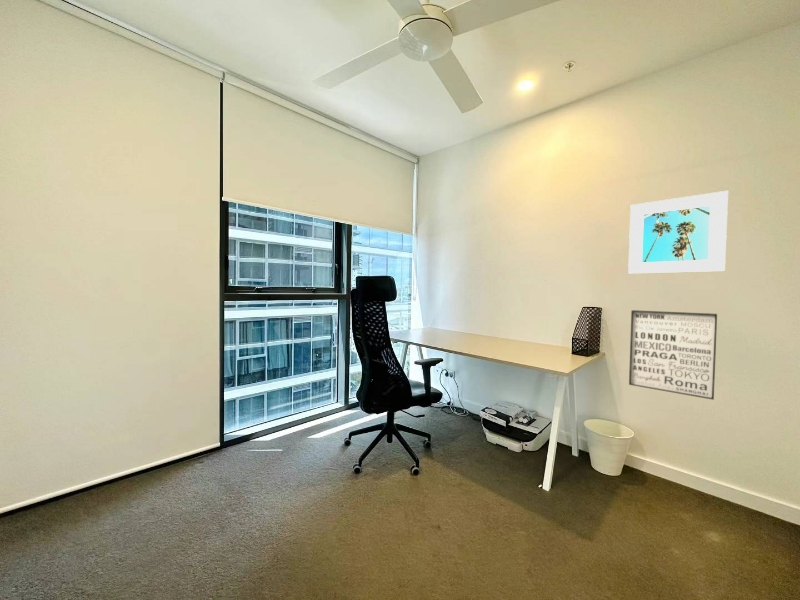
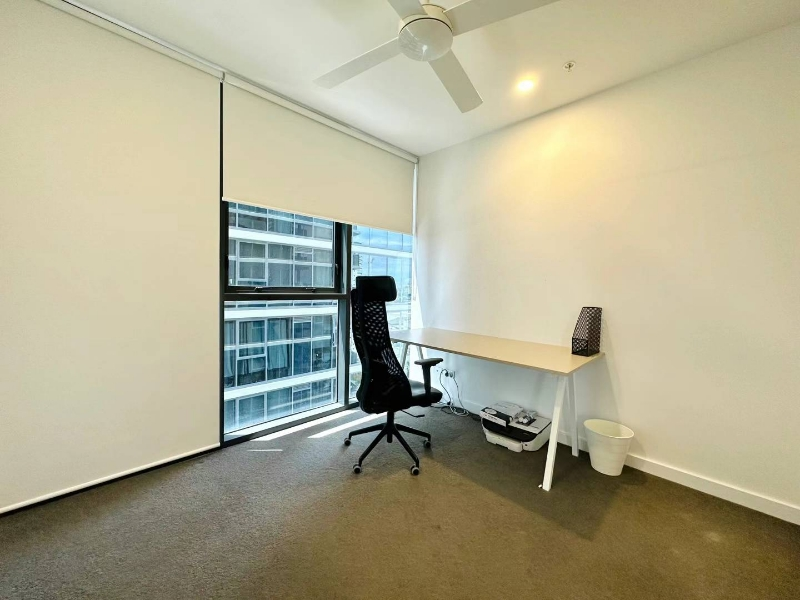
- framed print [627,190,729,275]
- wall art [628,309,718,401]
